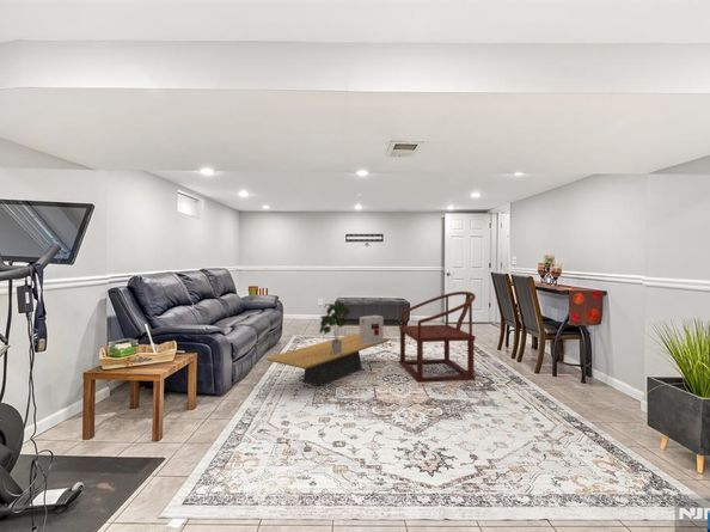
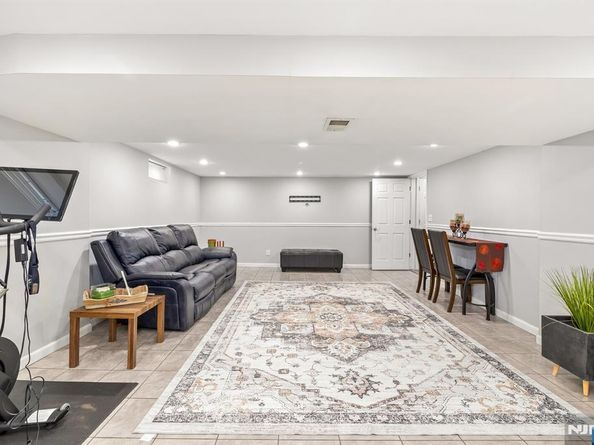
- armchair [398,291,477,384]
- potted plant [318,300,351,355]
- decorative box [359,314,385,344]
- coffee table [264,332,391,387]
